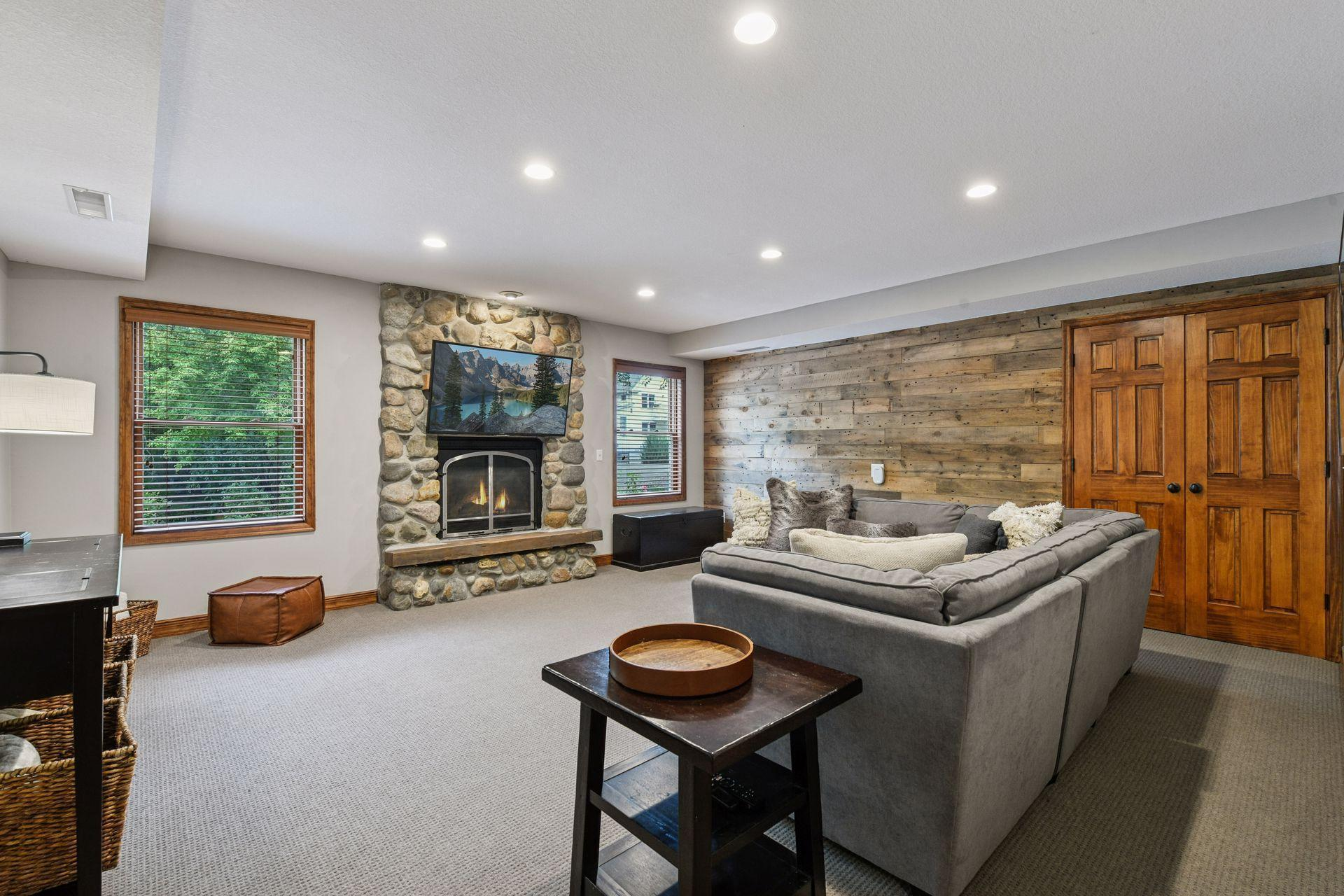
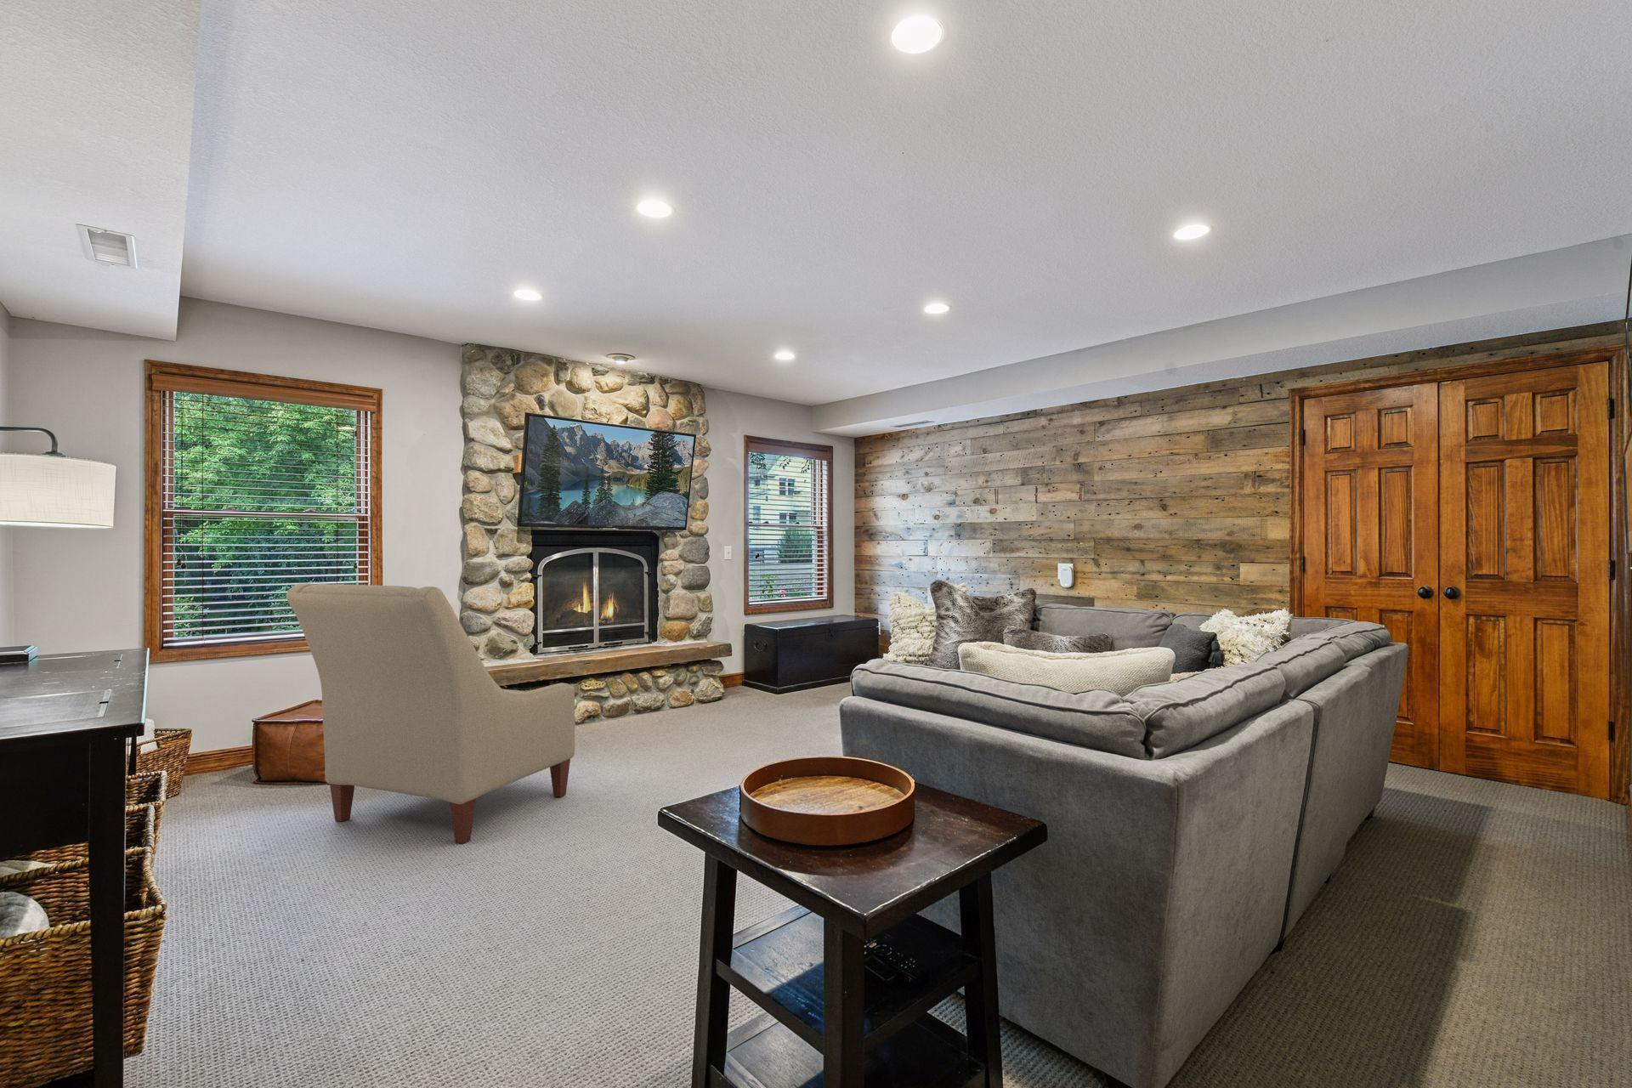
+ chair [285,582,576,845]
